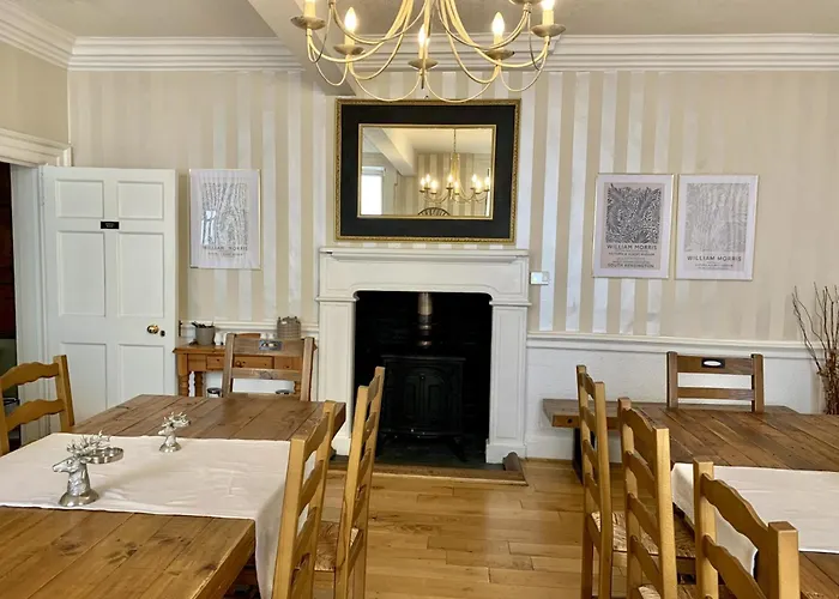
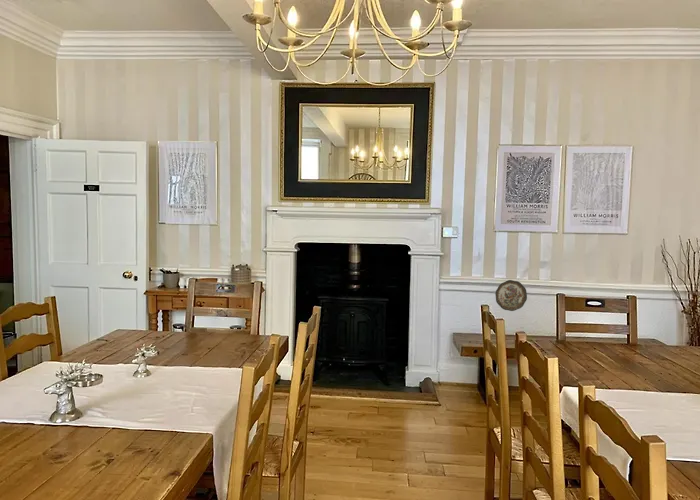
+ decorative plate [494,279,528,312]
